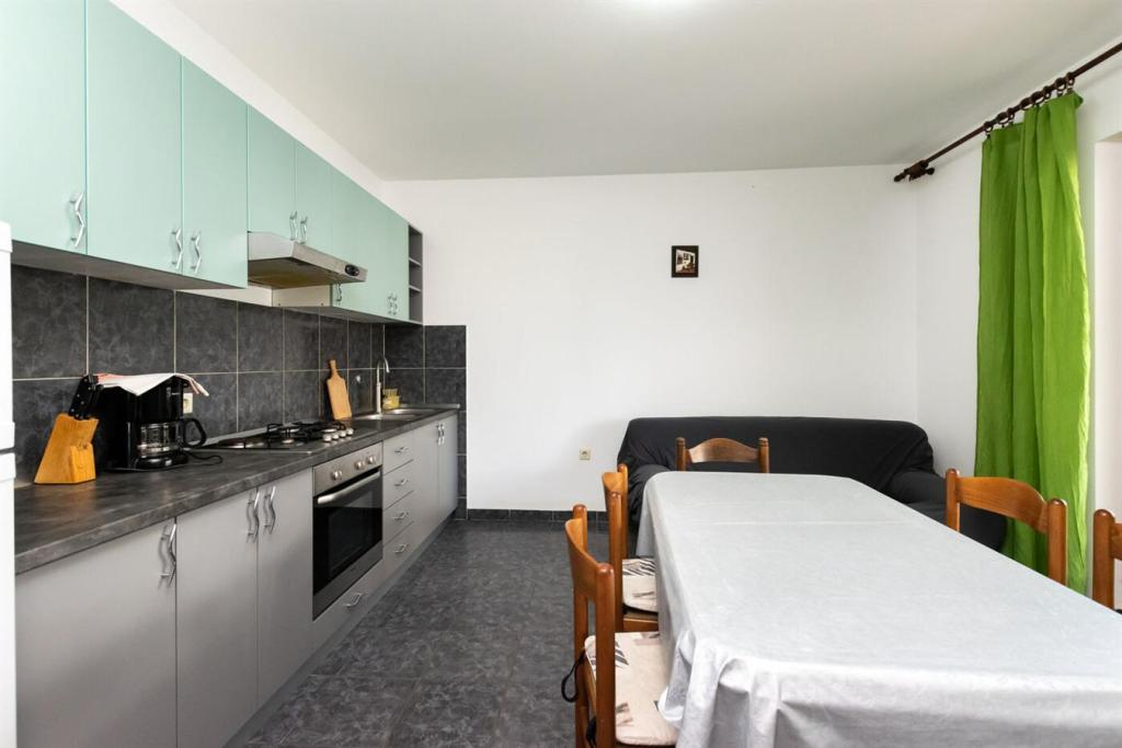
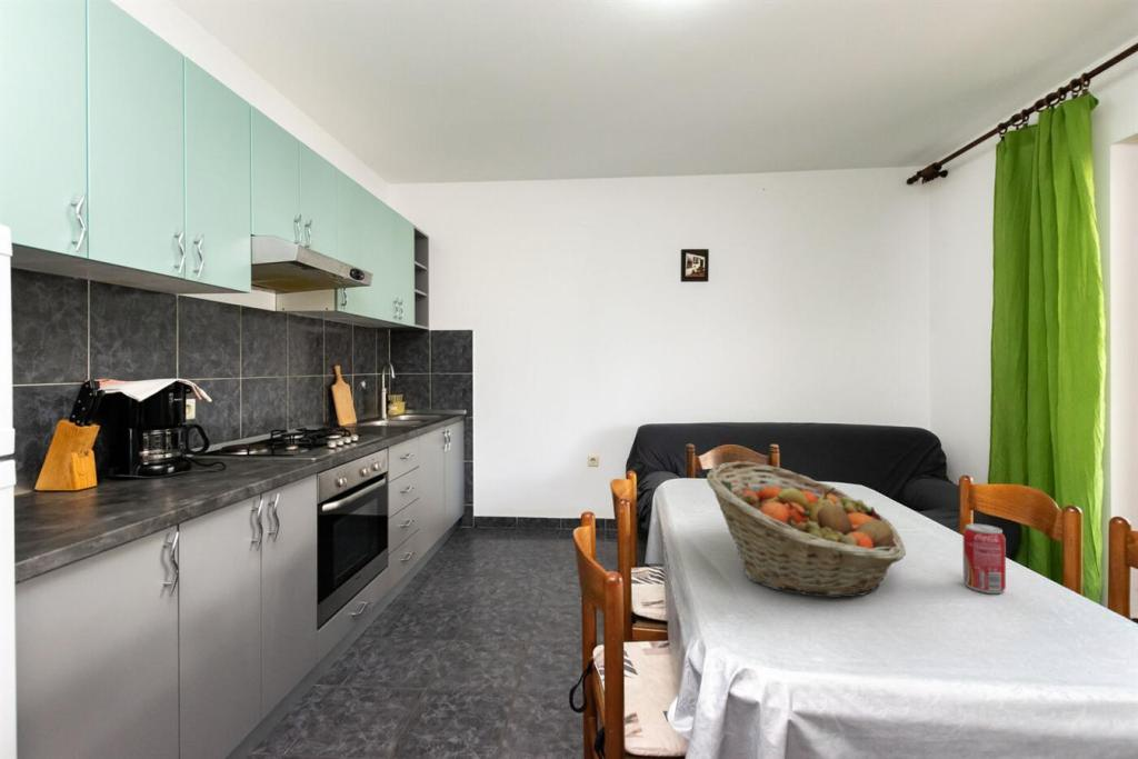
+ fruit basket [706,460,907,599]
+ beverage can [962,523,1007,595]
